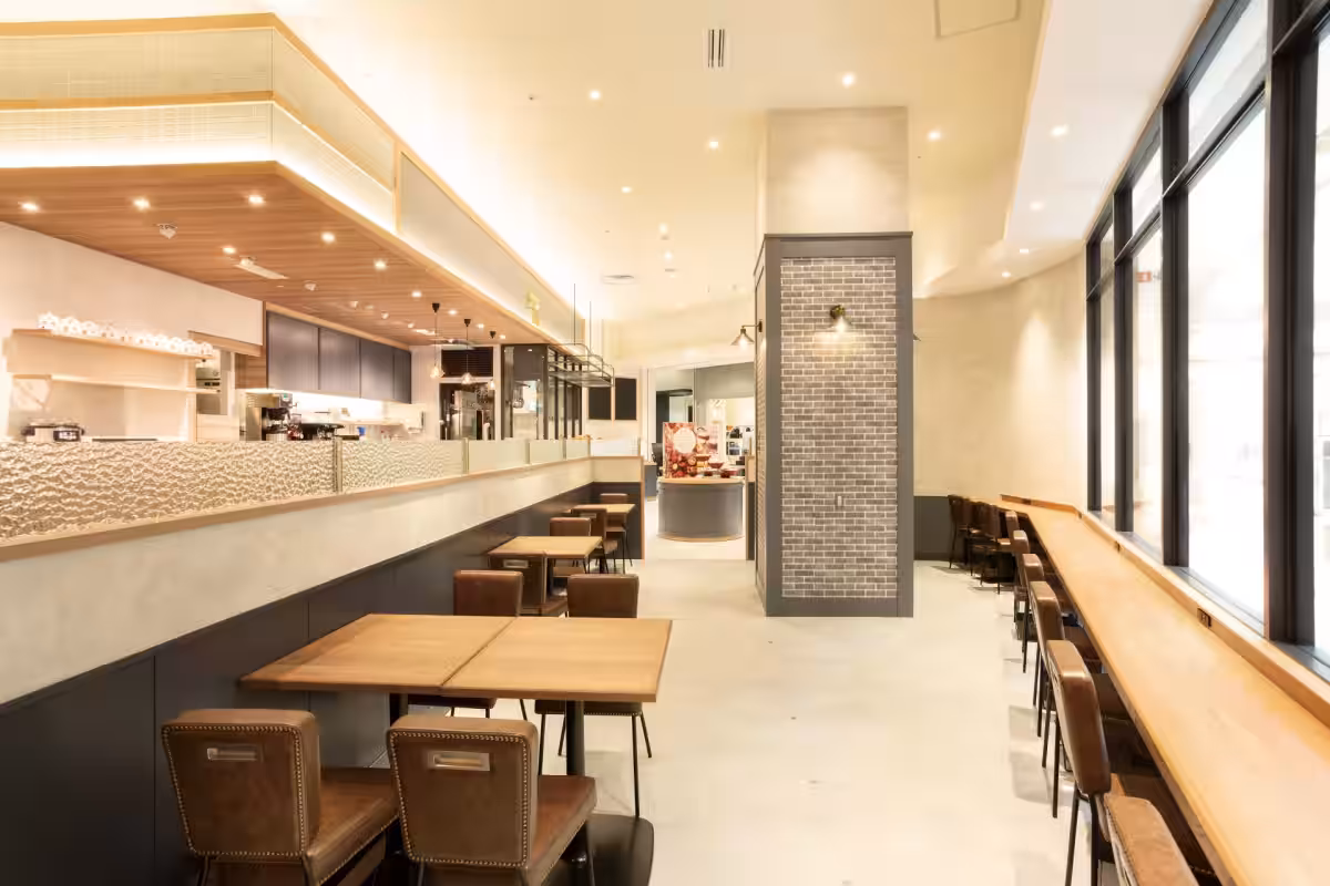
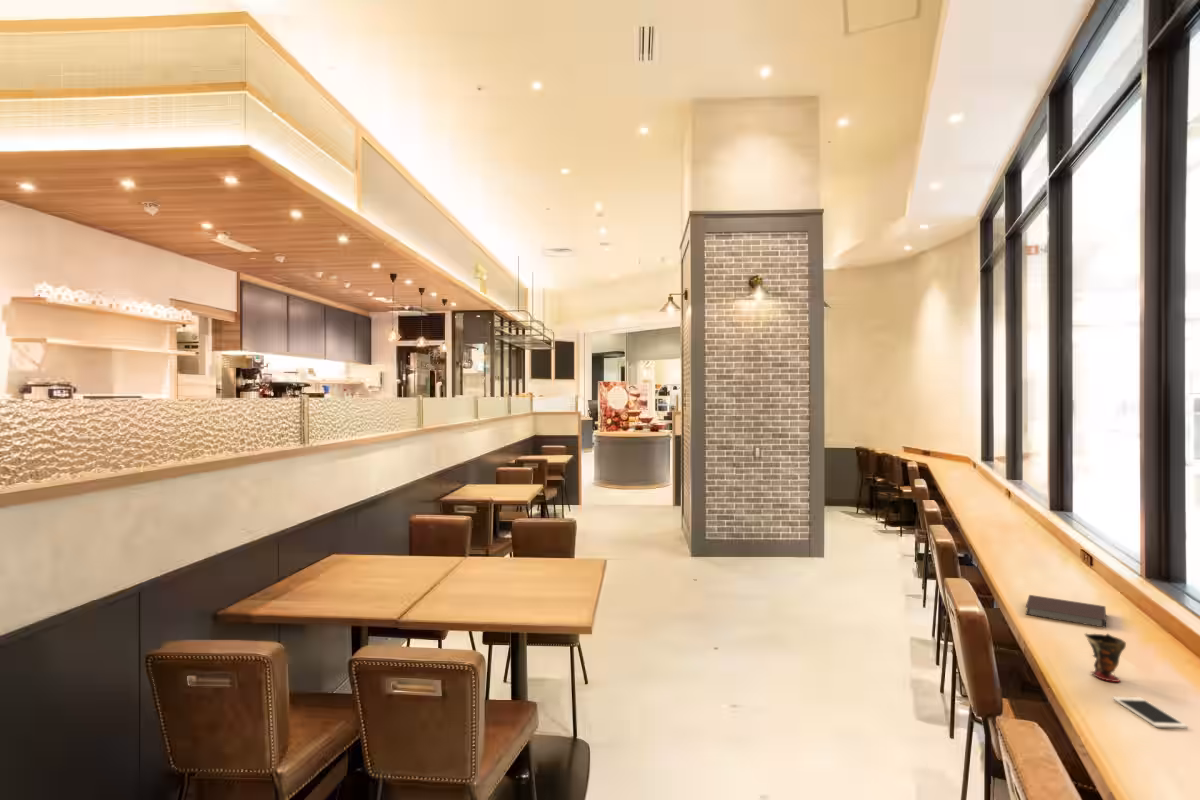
+ cell phone [1112,696,1189,730]
+ cup [1084,632,1127,683]
+ notebook [1024,594,1107,629]
